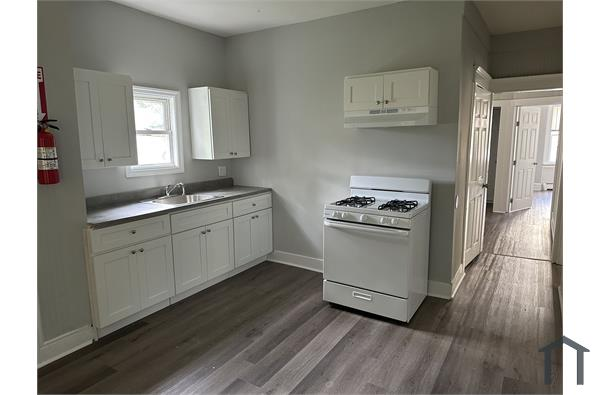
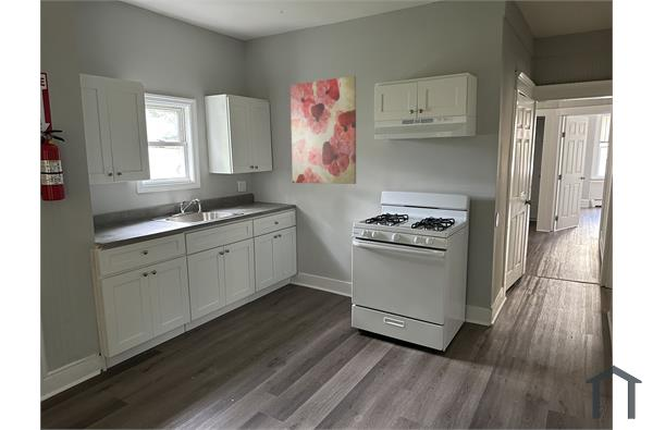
+ wall art [289,75,357,185]
